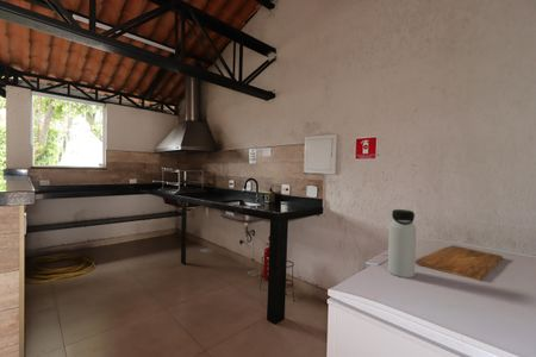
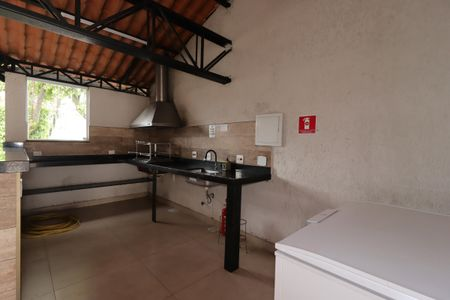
- cutting board [415,244,504,282]
- water bottle [387,208,417,278]
